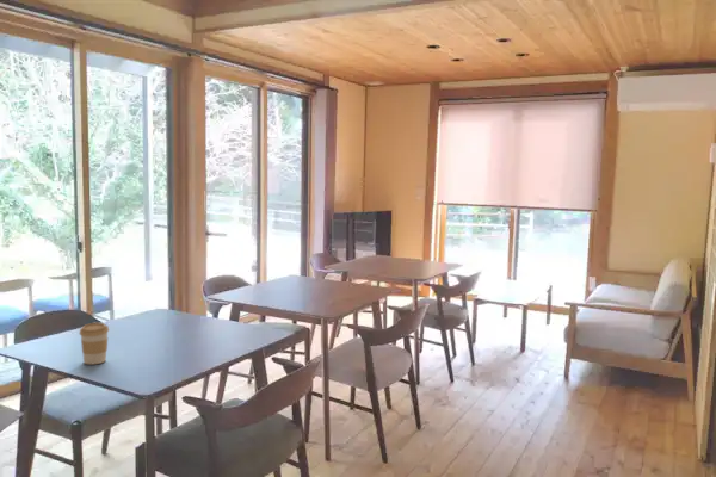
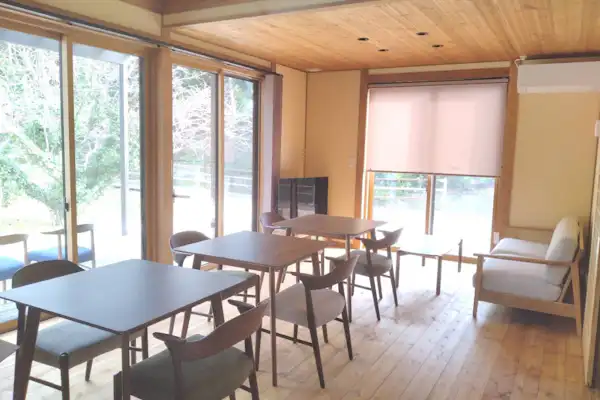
- coffee cup [79,321,110,365]
